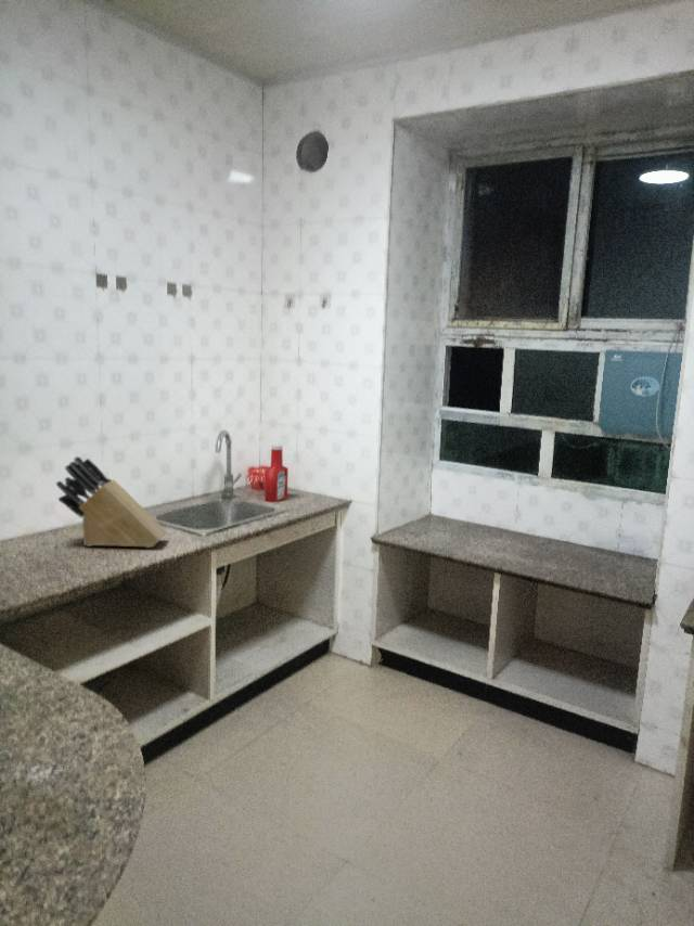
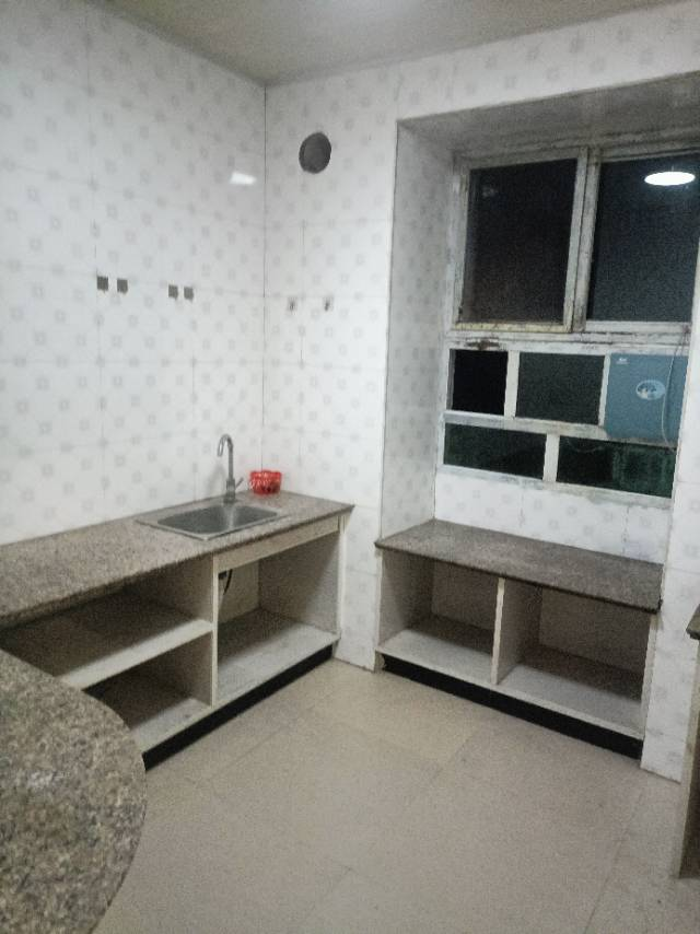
- knife block [55,455,168,549]
- soap bottle [264,443,288,503]
